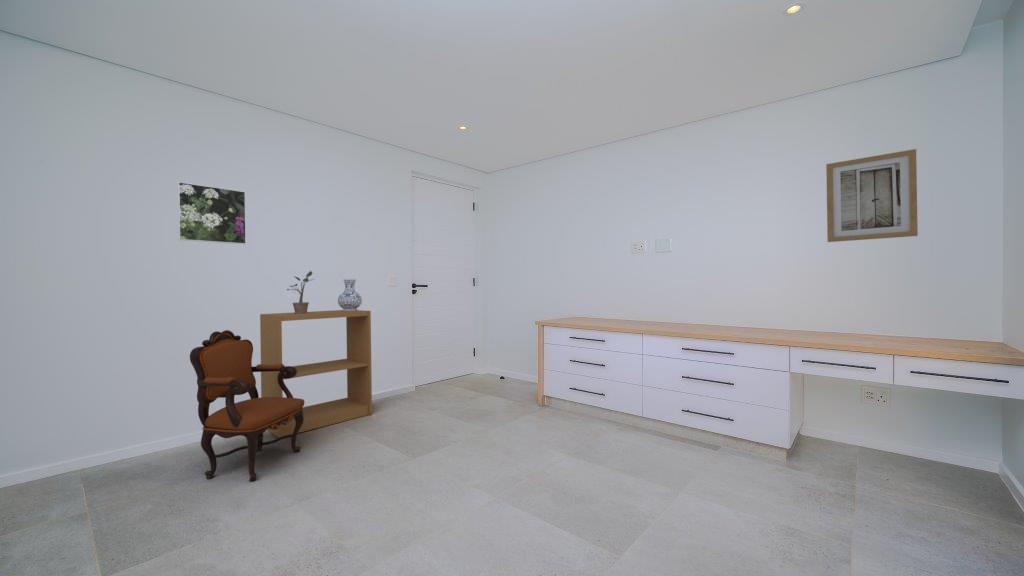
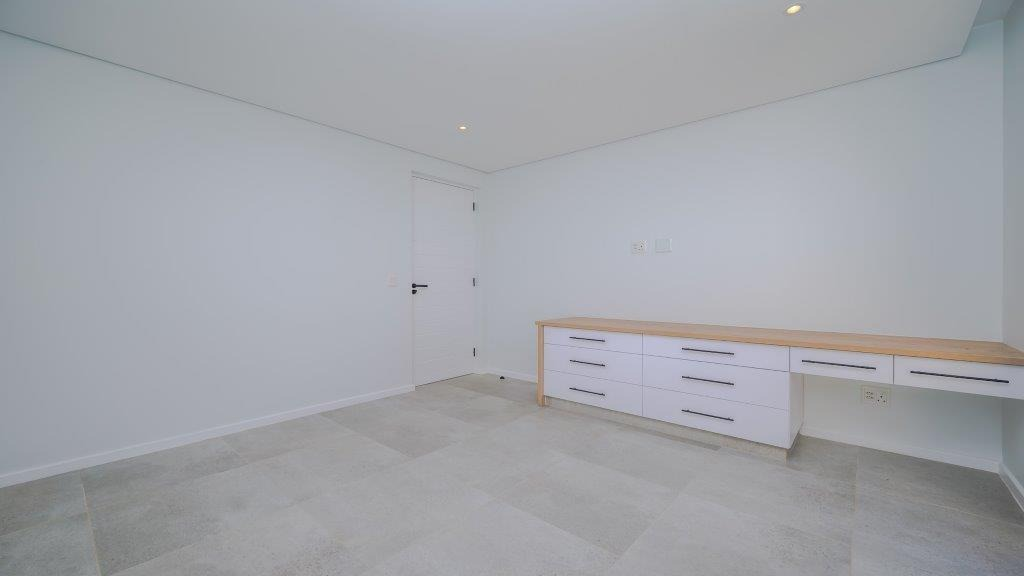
- armchair [189,329,305,482]
- potted plant [286,270,316,314]
- wall art [825,148,919,243]
- vase [337,278,363,311]
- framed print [177,181,247,245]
- bookshelf [259,309,373,438]
